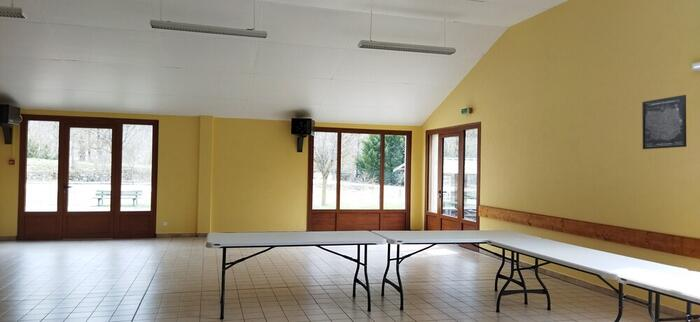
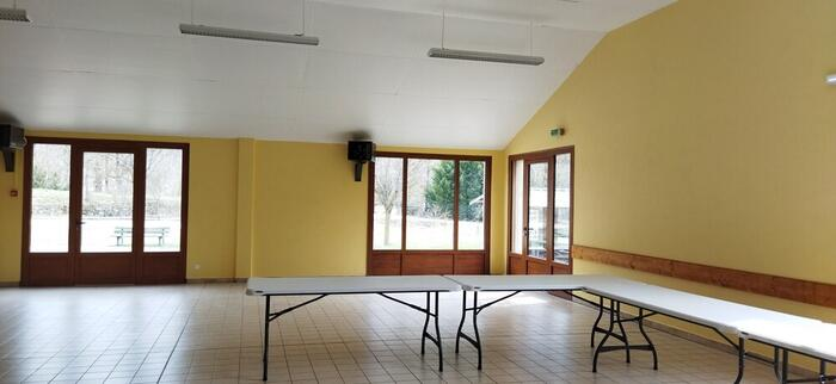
- wall art [641,94,687,150]
